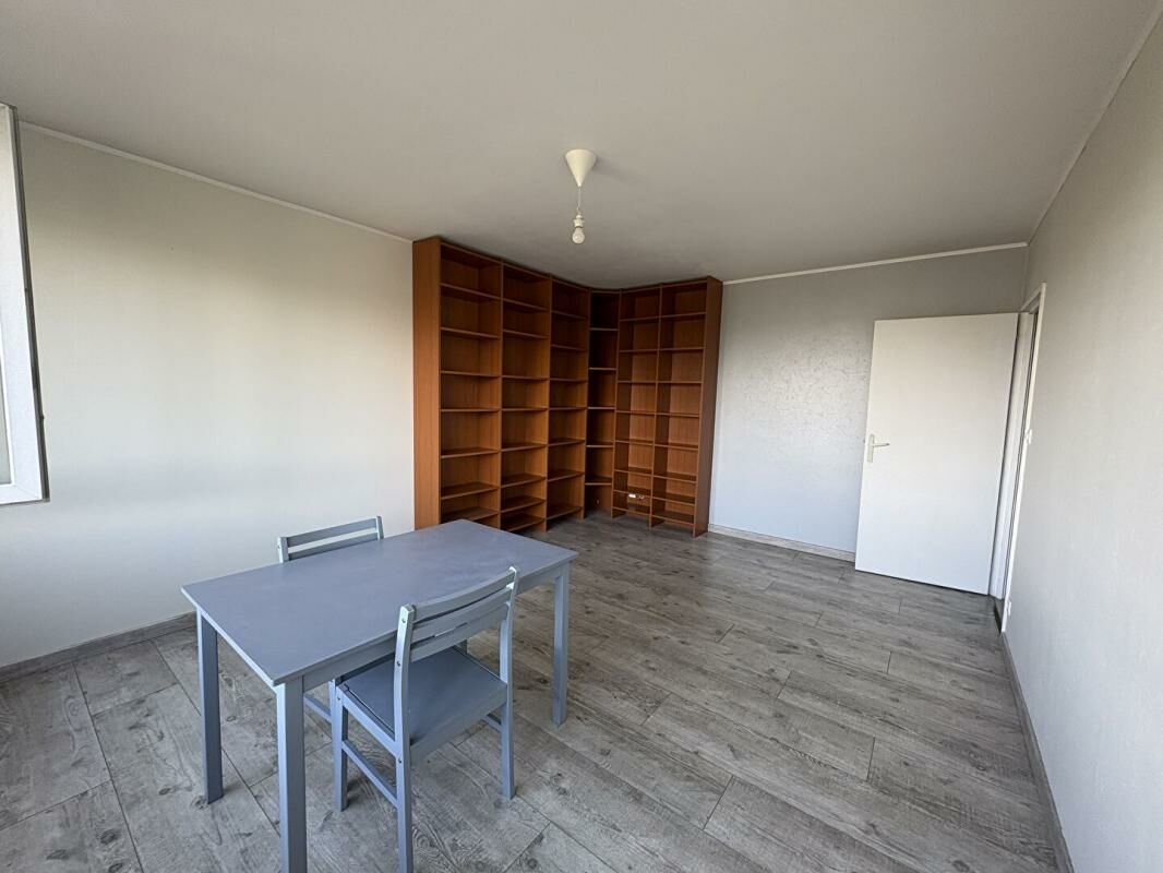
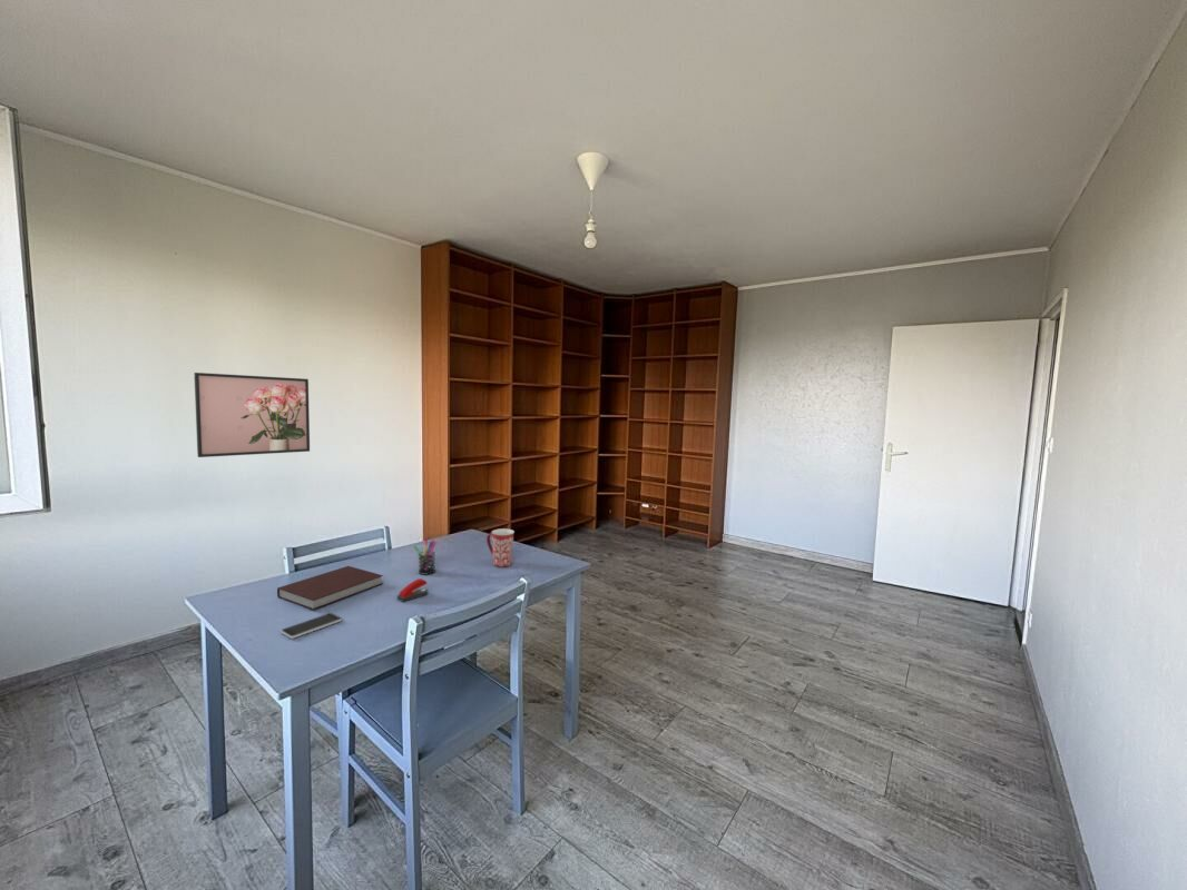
+ mug [485,527,516,568]
+ smartphone [279,612,343,640]
+ stapler [396,577,429,603]
+ pen holder [412,536,438,575]
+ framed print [193,372,311,458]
+ notebook [276,565,384,611]
